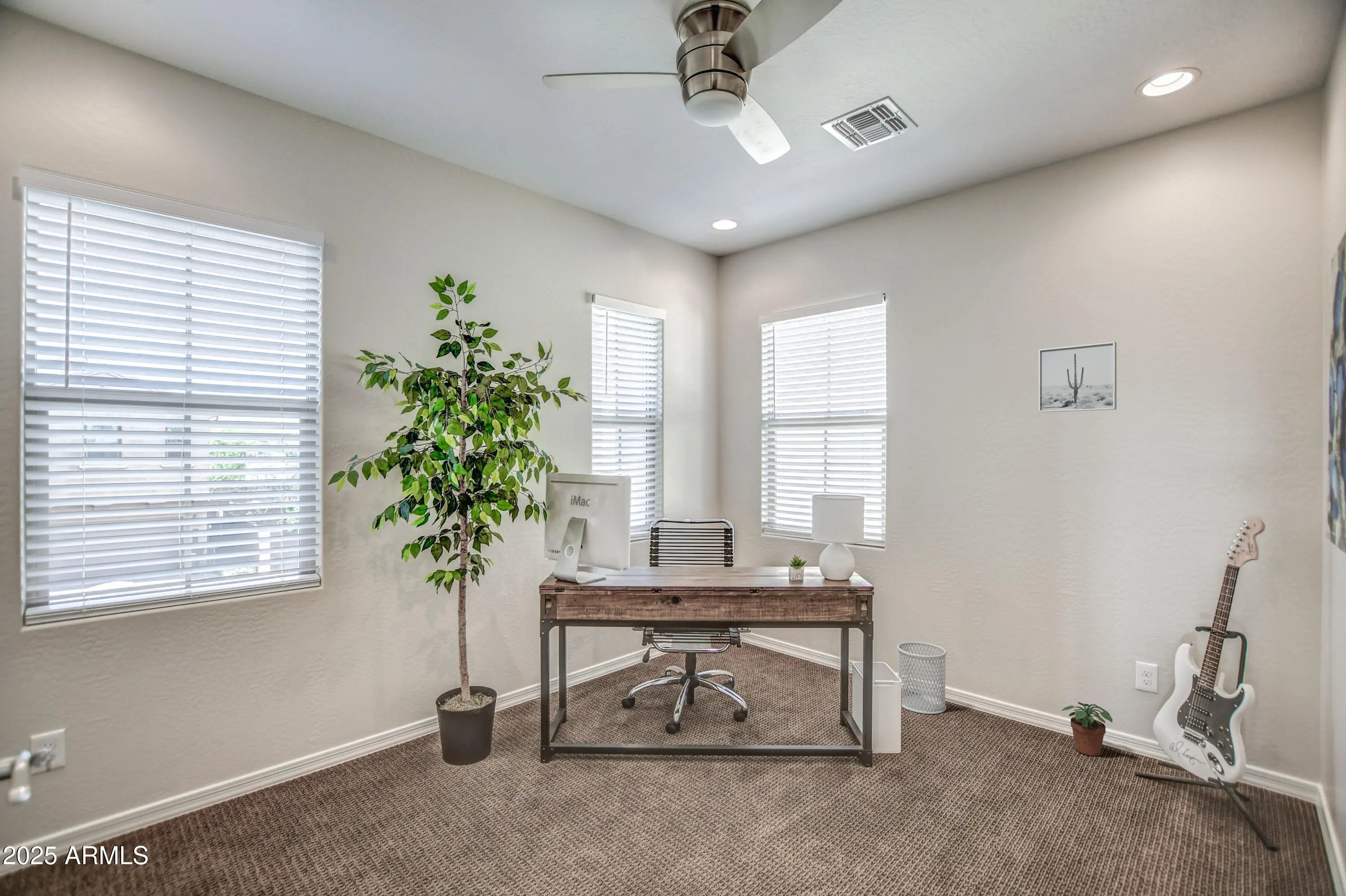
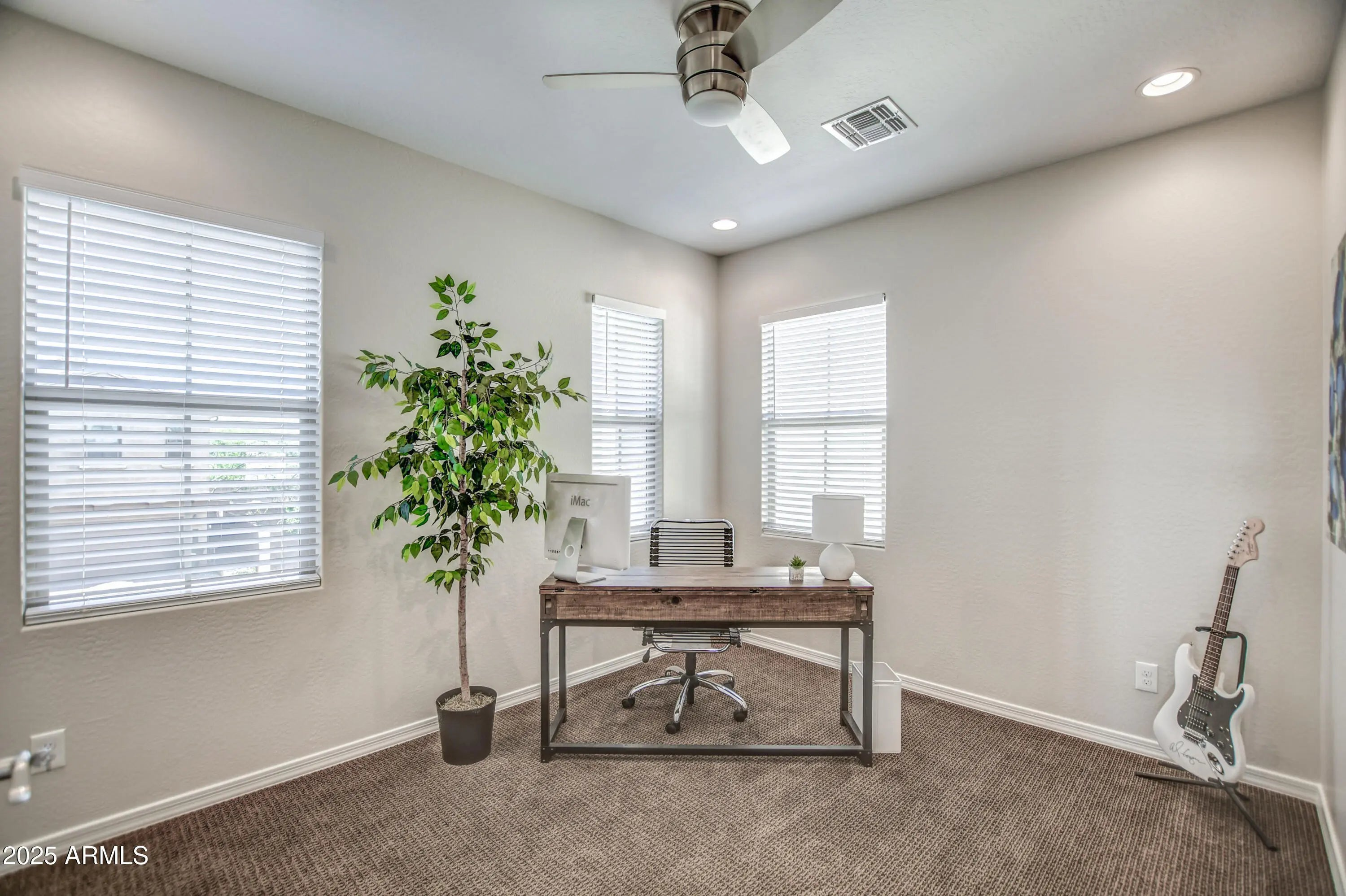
- potted plant [1061,702,1113,757]
- wall art [1038,341,1117,413]
- wastebasket [896,641,947,714]
